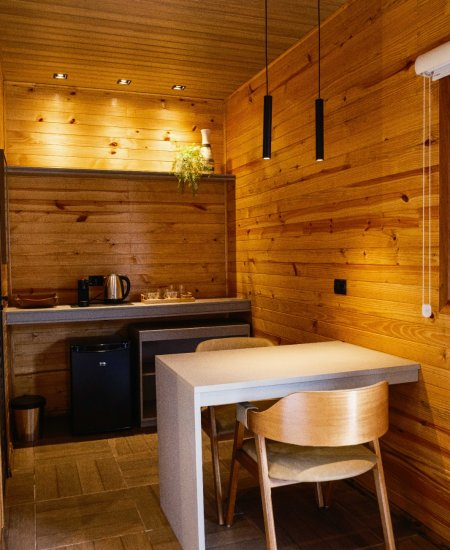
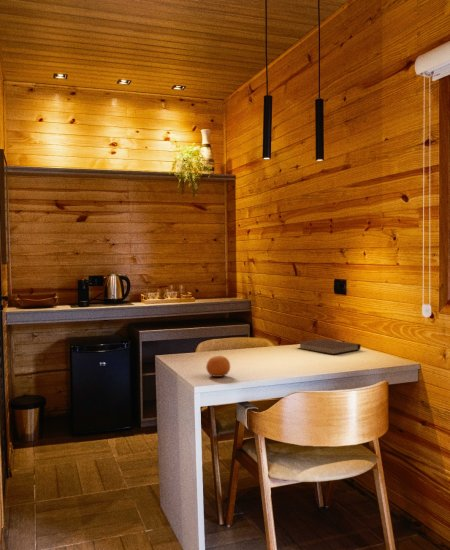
+ fruit [205,355,231,378]
+ notebook [296,338,362,356]
